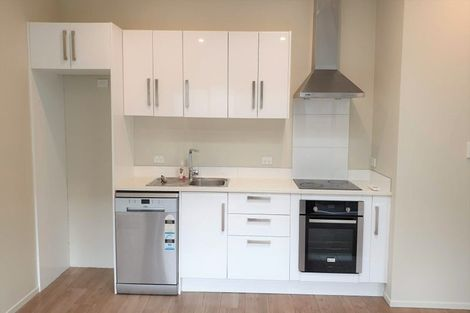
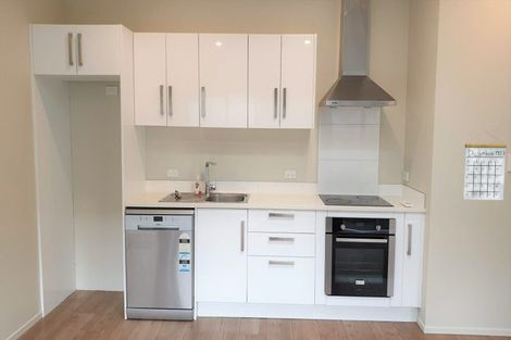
+ calendar [462,130,508,201]
